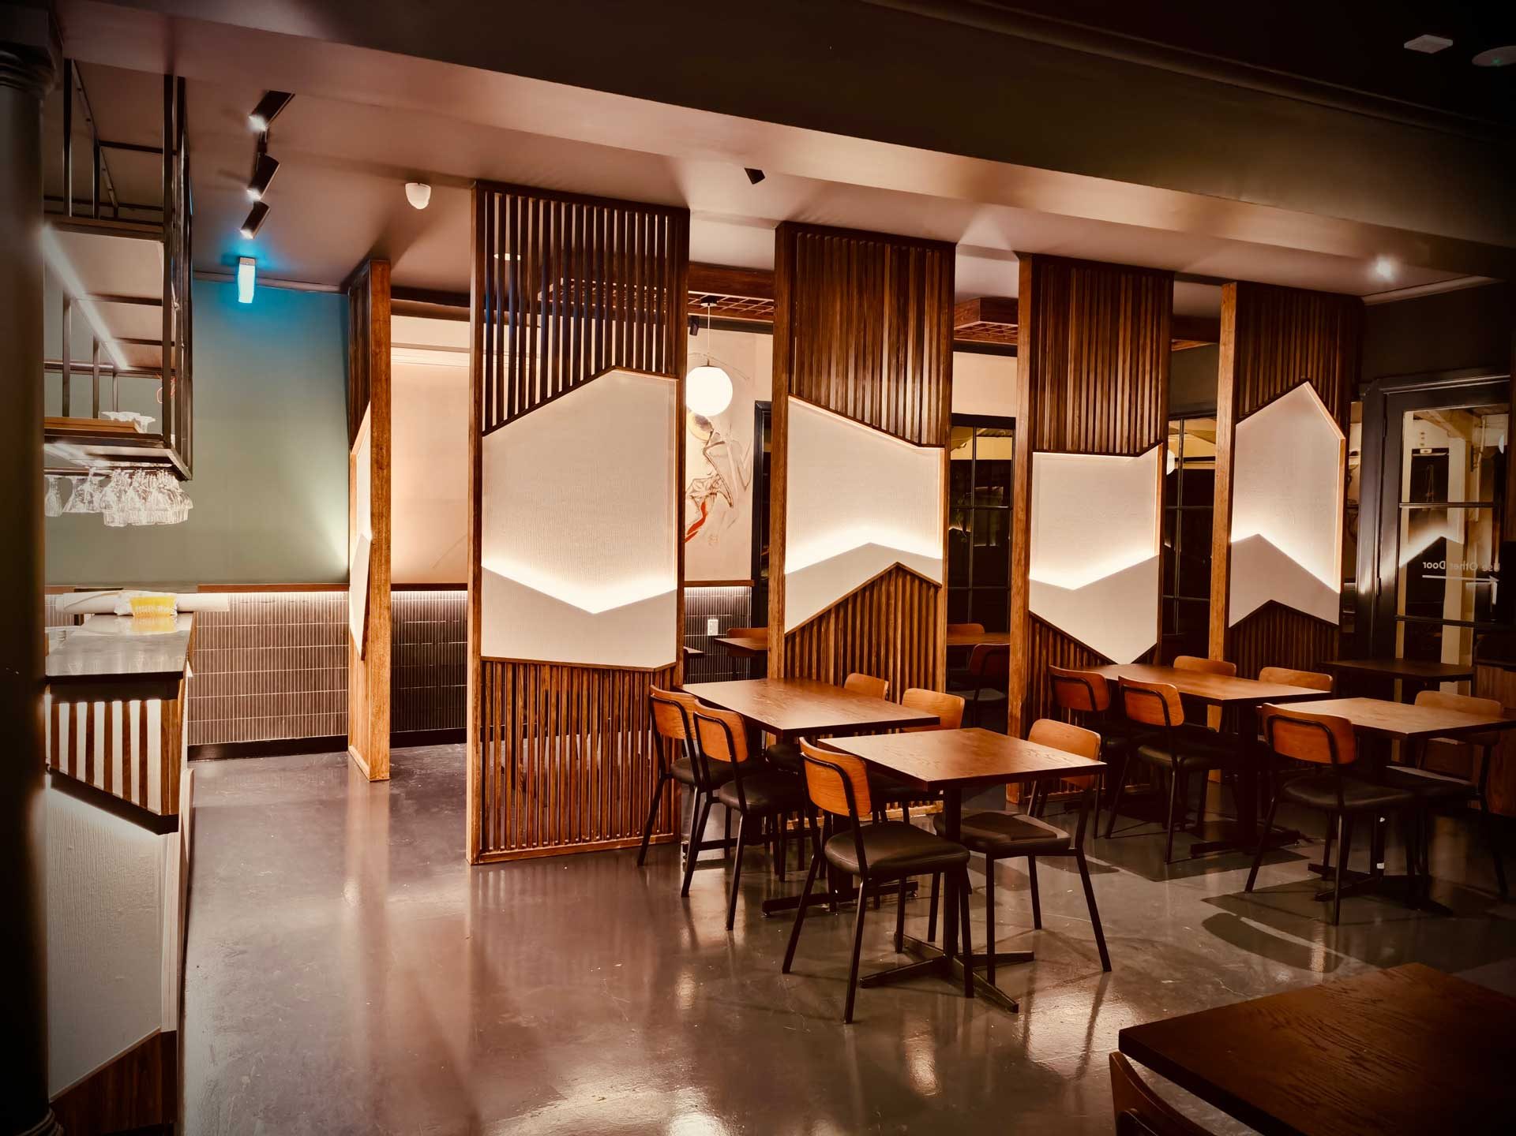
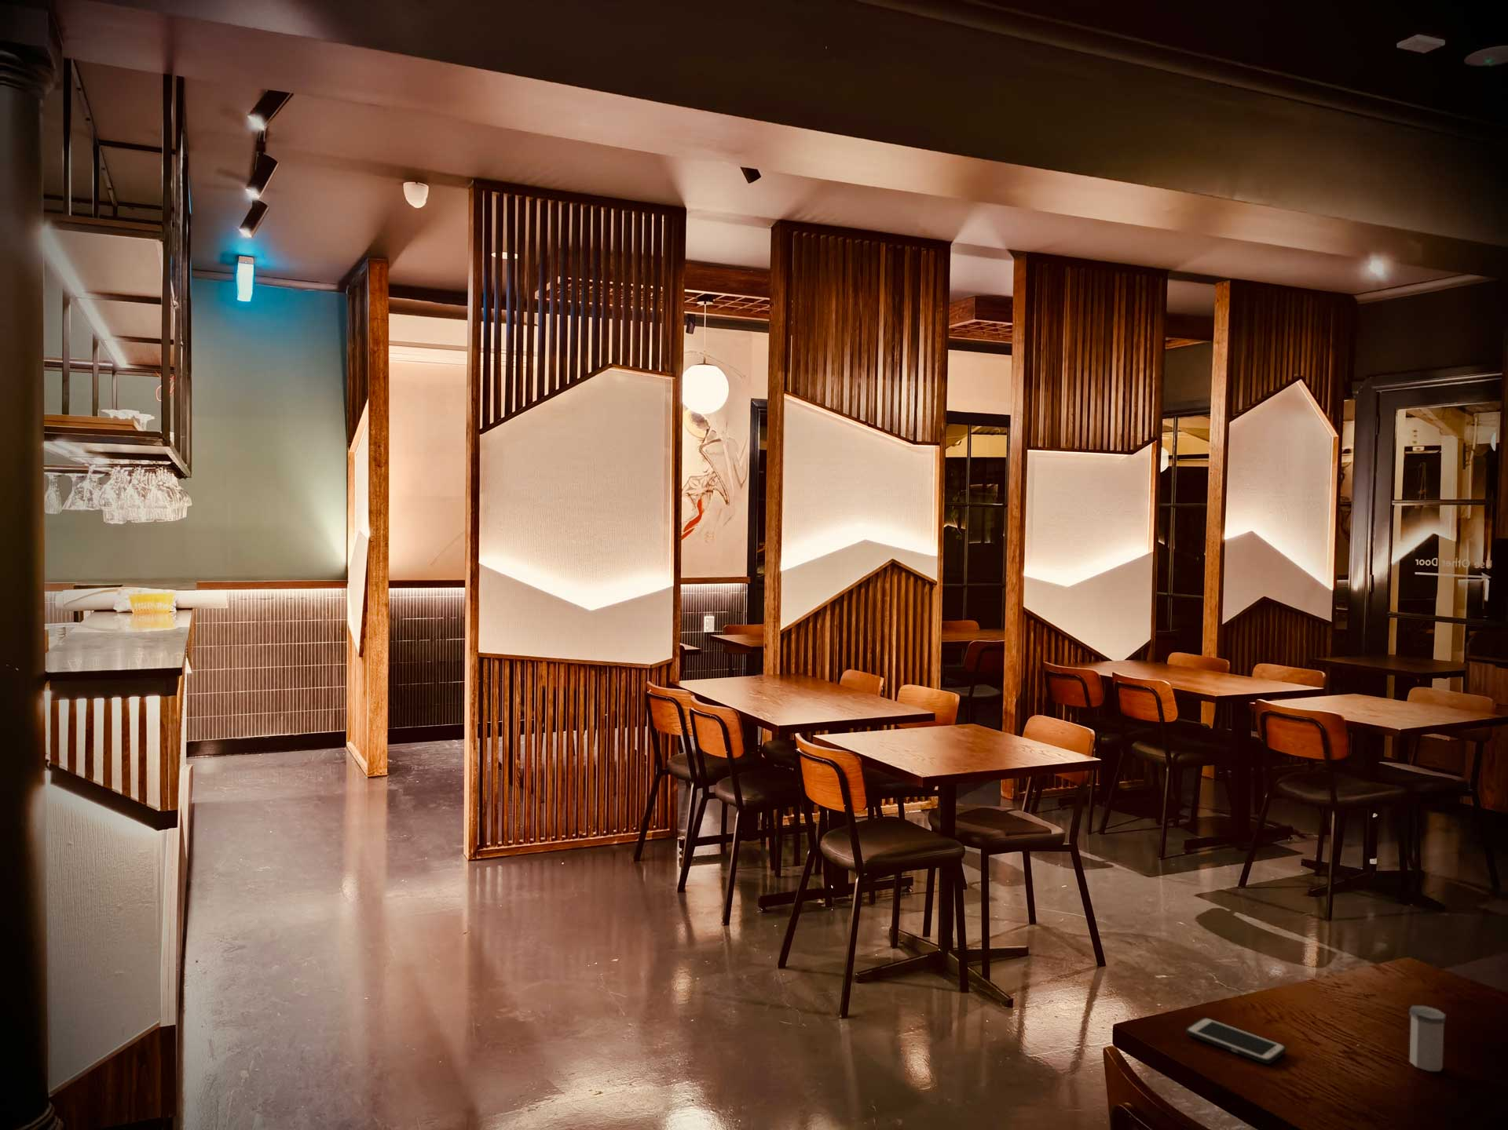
+ salt shaker [1408,1004,1446,1072]
+ cell phone [1185,1017,1286,1065]
